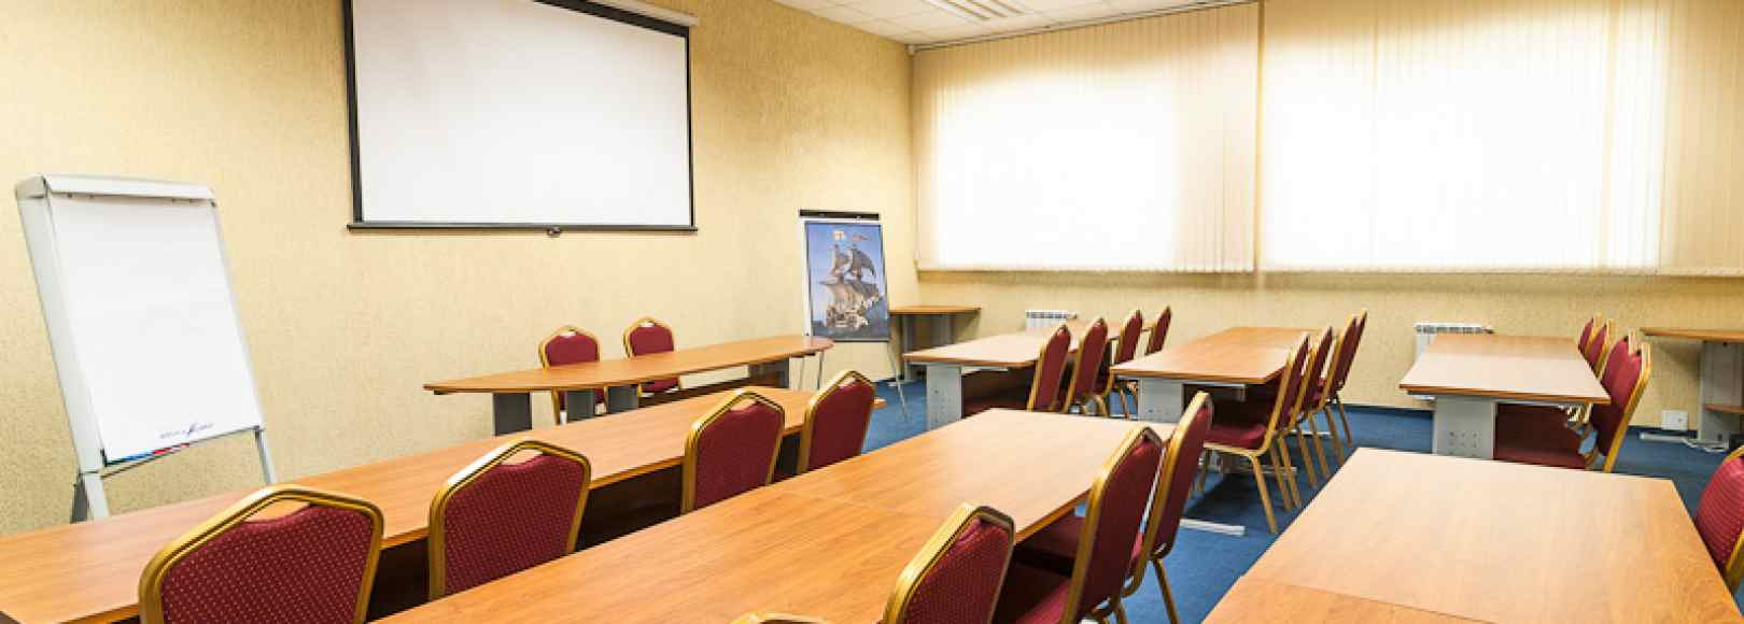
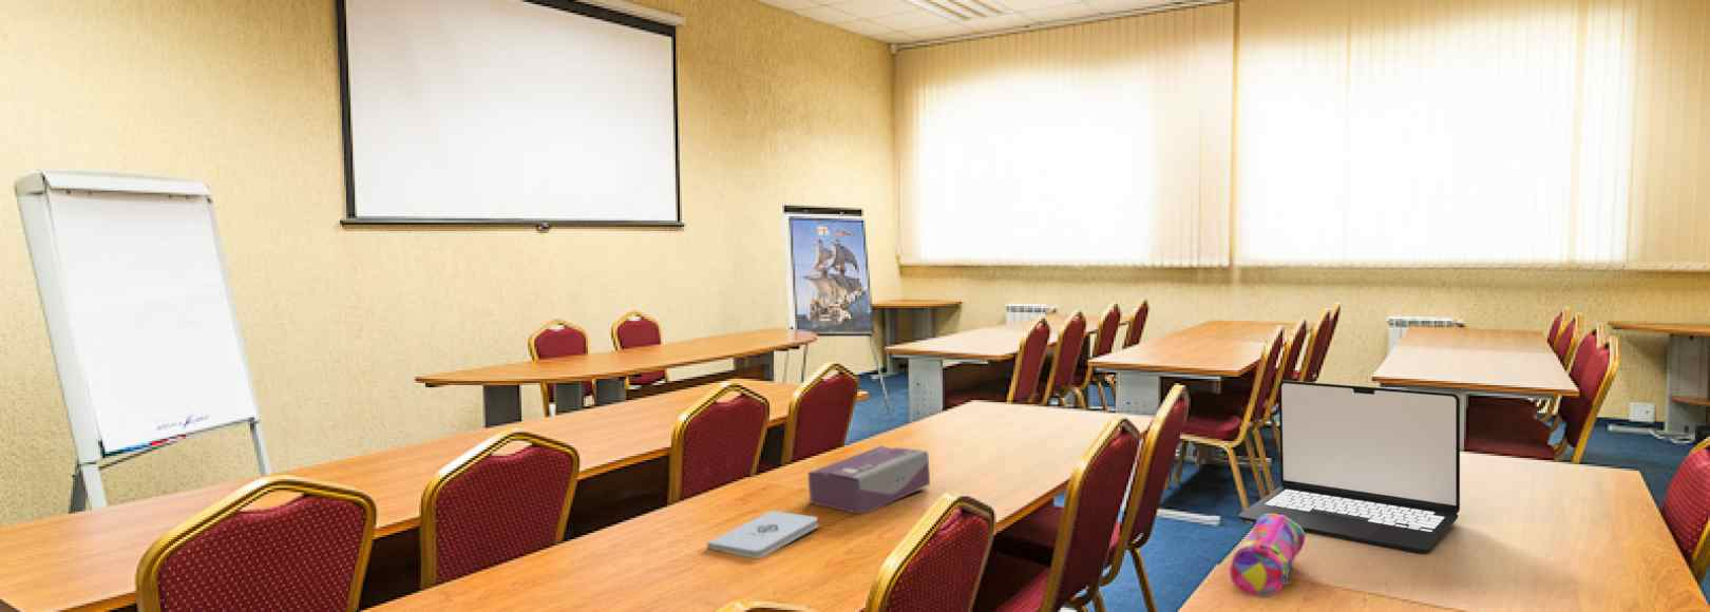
+ laptop [1238,380,1461,554]
+ tissue box [807,445,931,515]
+ notepad [707,509,819,560]
+ pencil case [1229,514,1305,598]
